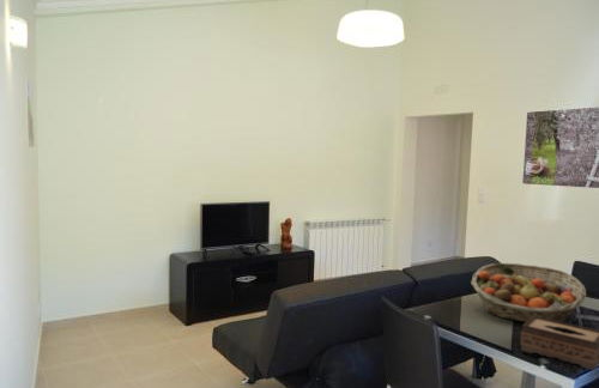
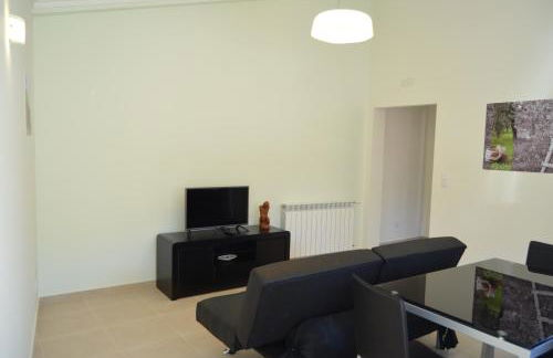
- tissue box [519,316,599,371]
- fruit basket [470,262,587,323]
